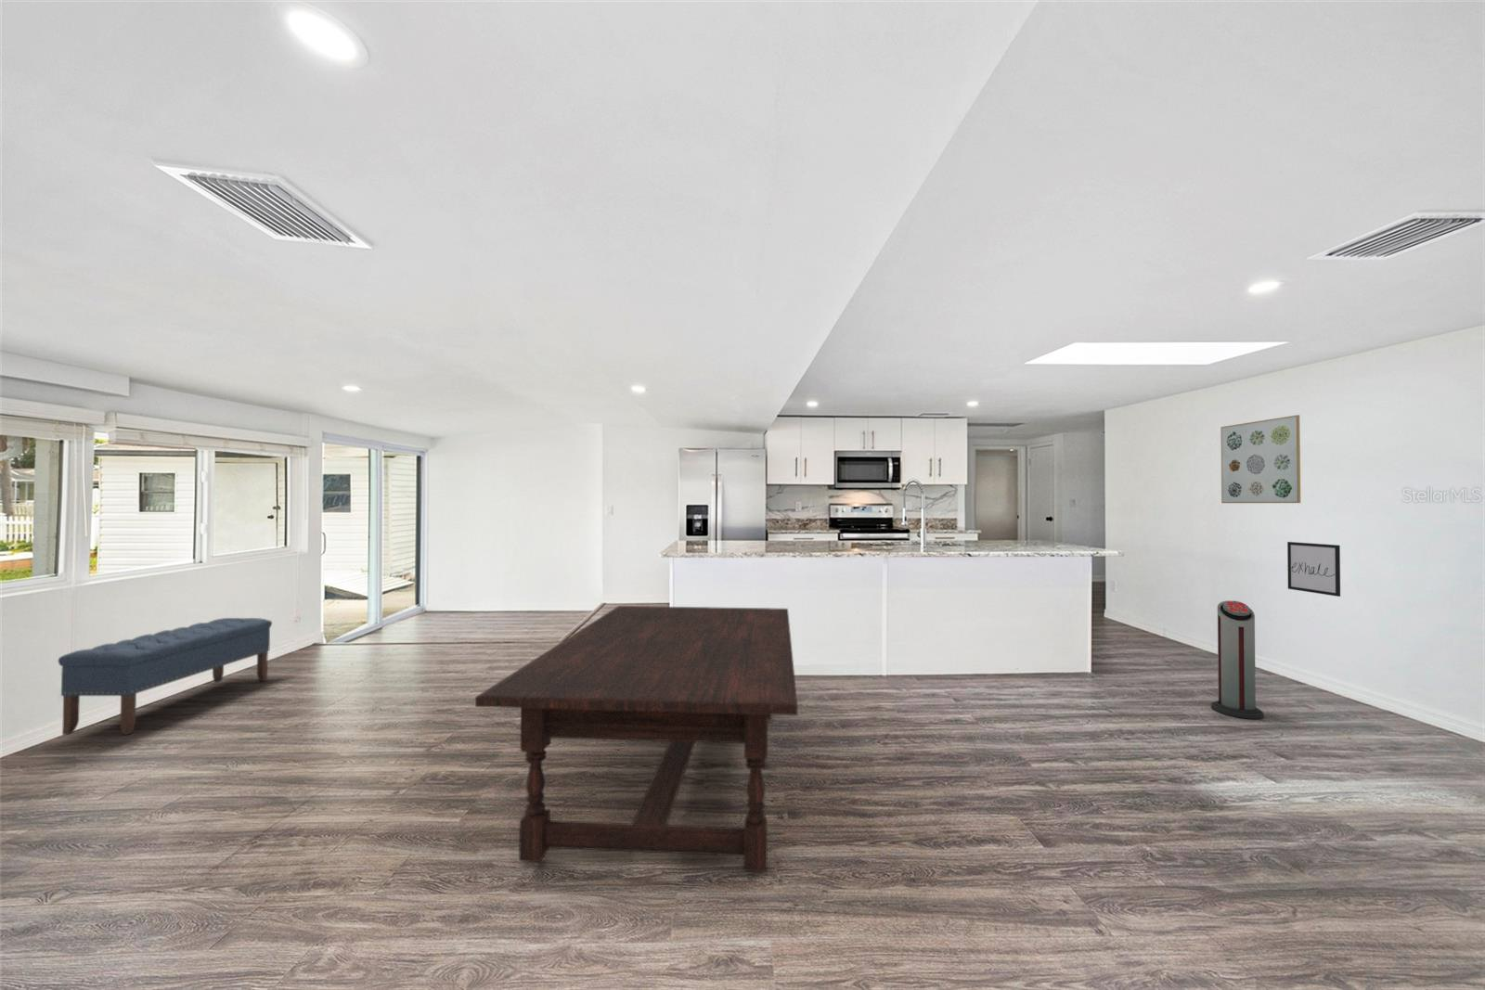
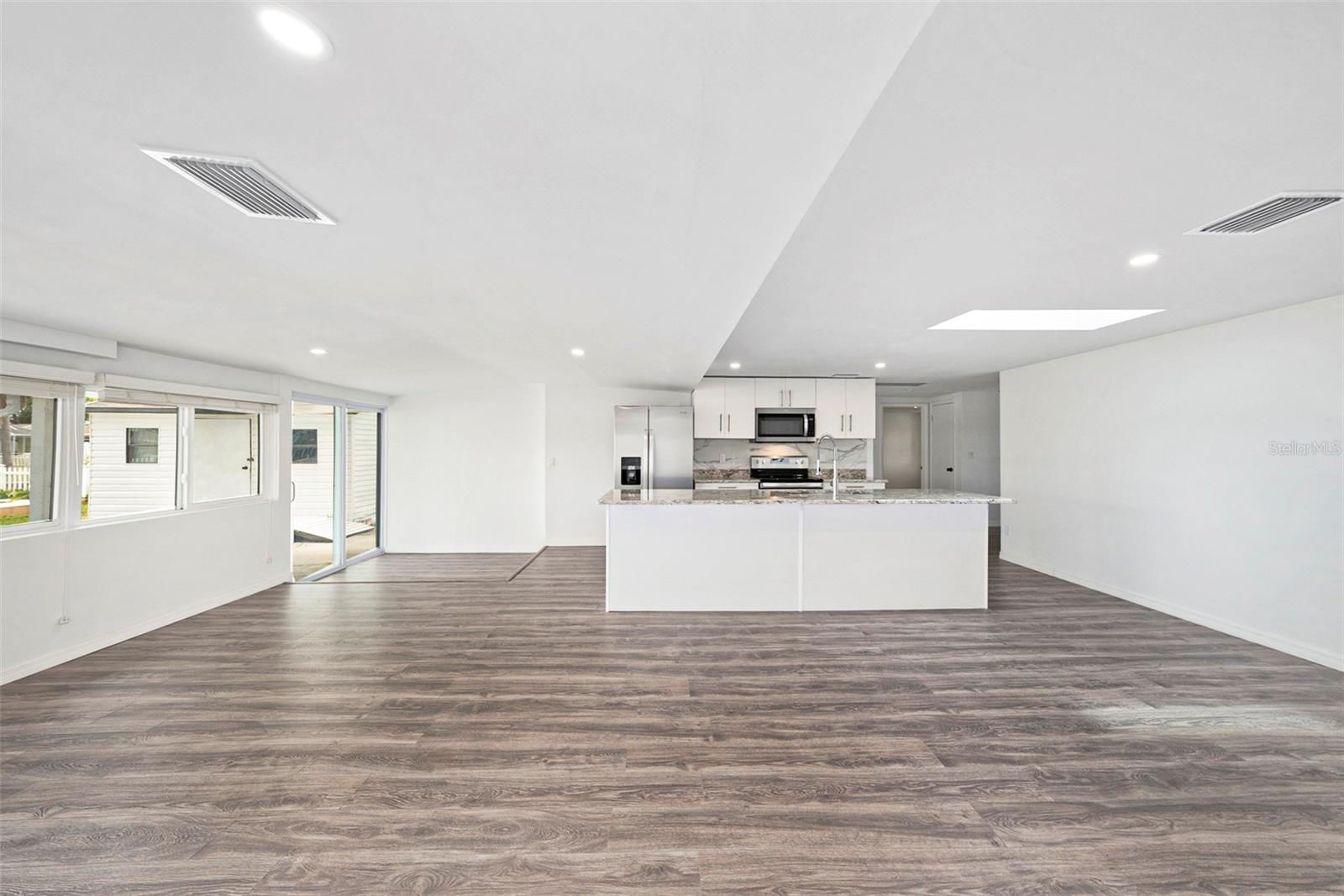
- wall art [1220,414,1302,504]
- wall art [1286,541,1341,598]
- air purifier [1210,599,1264,720]
- dining table [474,605,798,873]
- bench [57,617,273,736]
